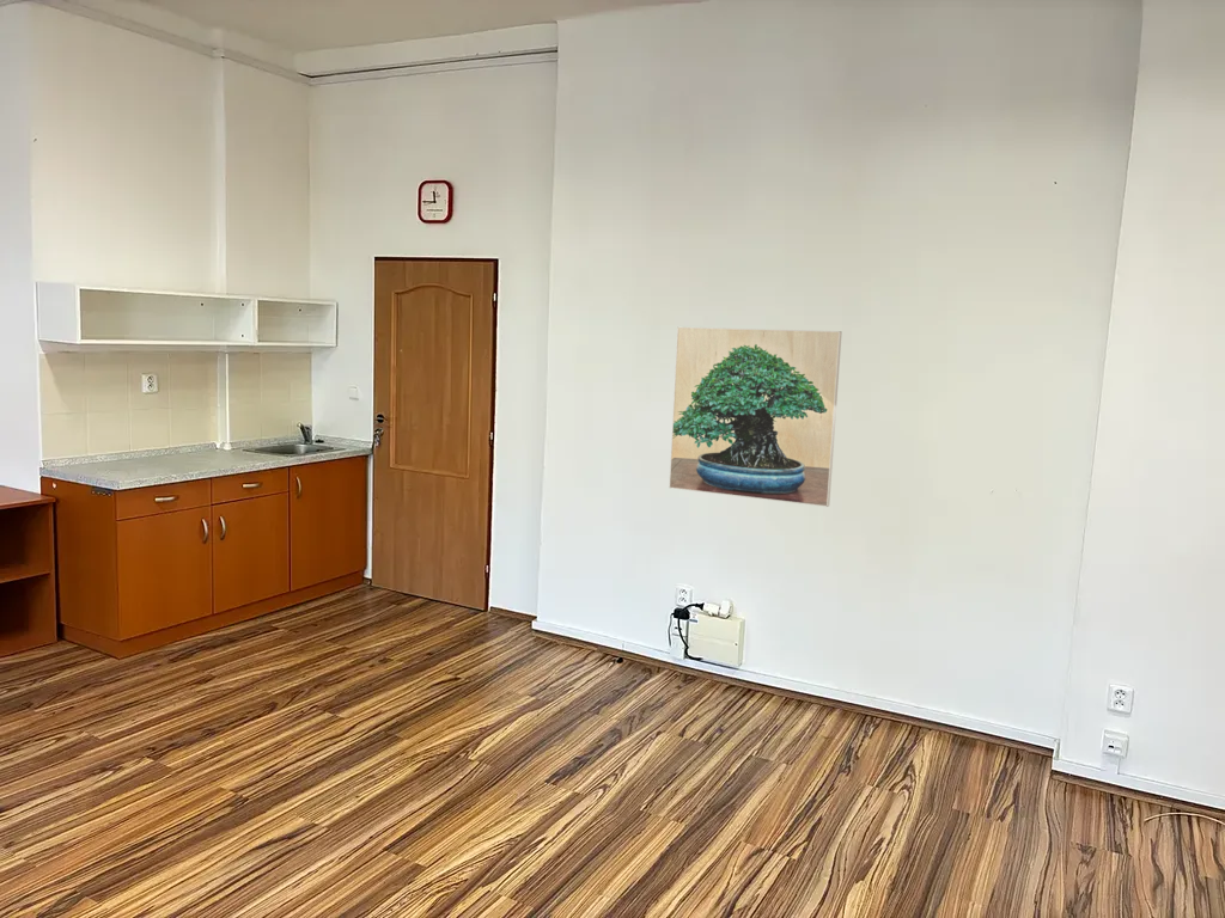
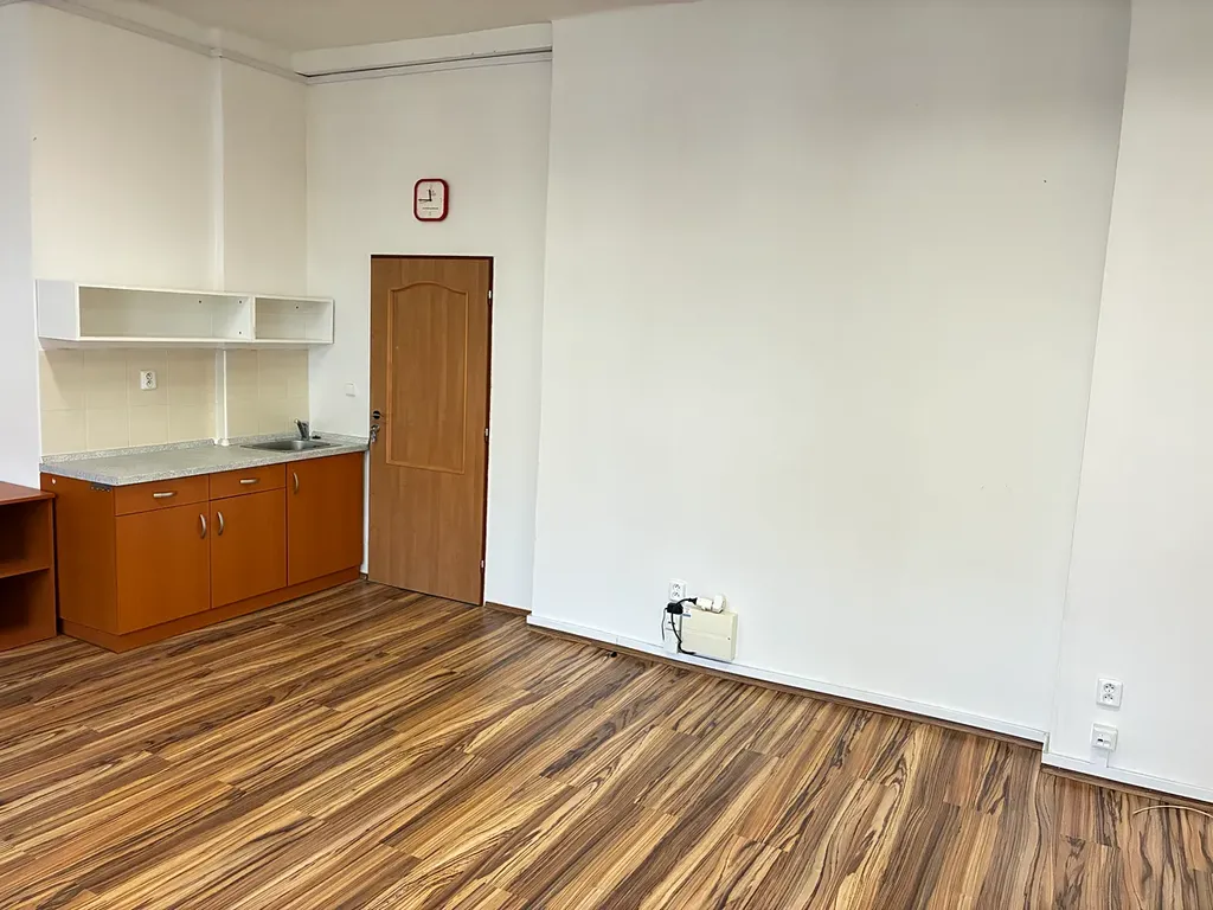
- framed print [668,326,842,508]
